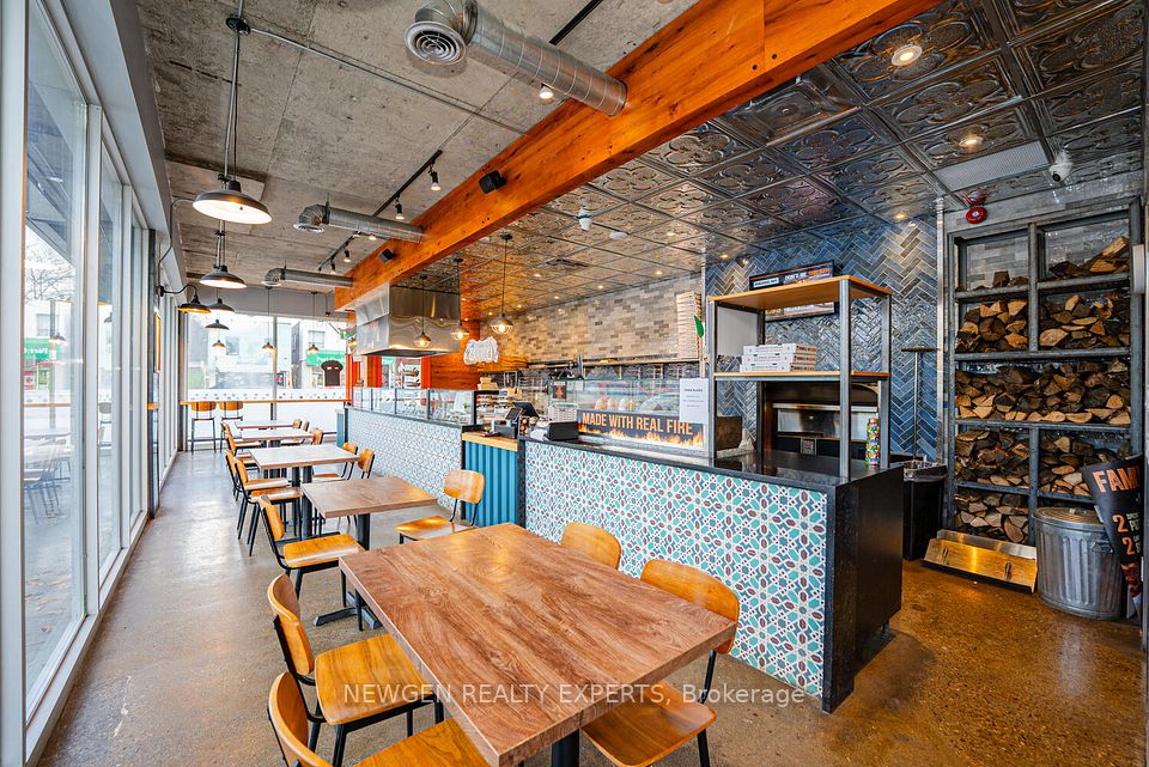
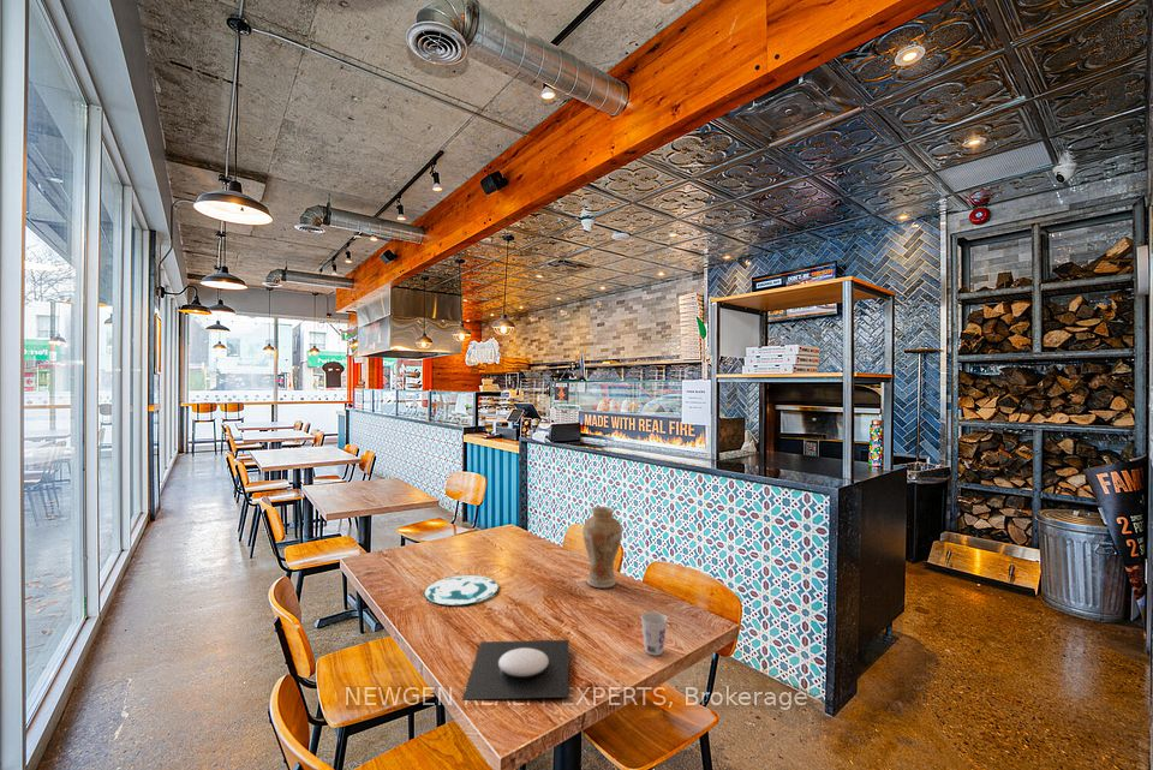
+ plate [461,639,570,700]
+ cup [640,610,669,657]
+ plate [423,574,500,607]
+ vase [581,506,623,589]
